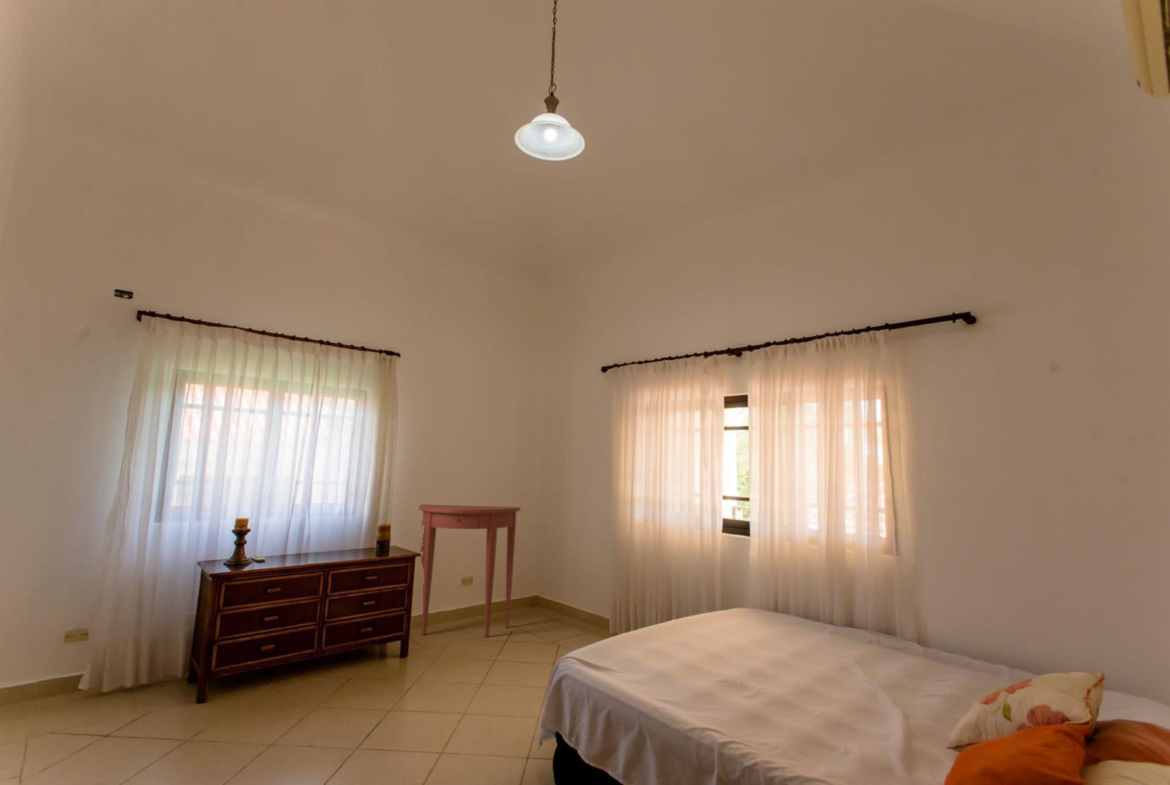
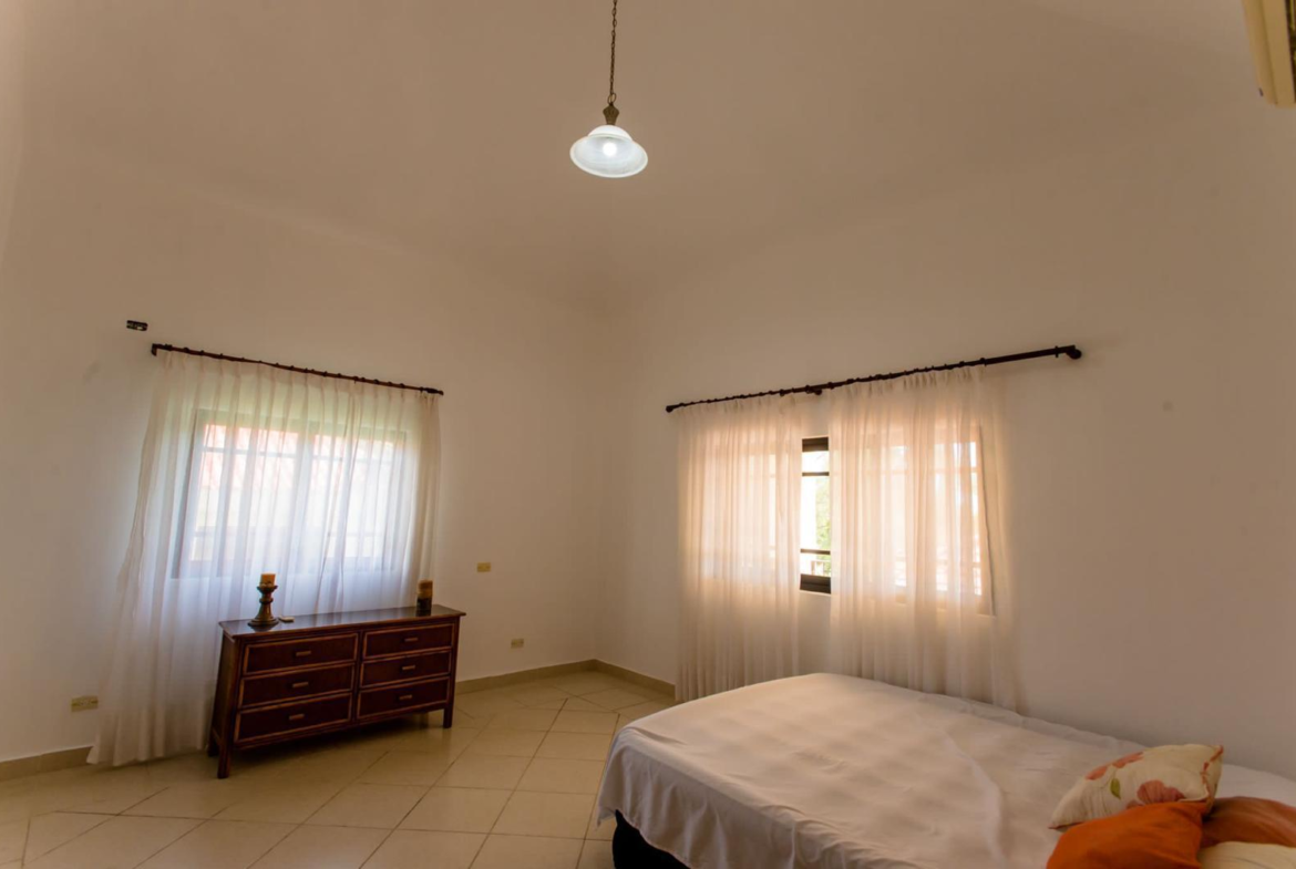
- console table [417,504,521,638]
